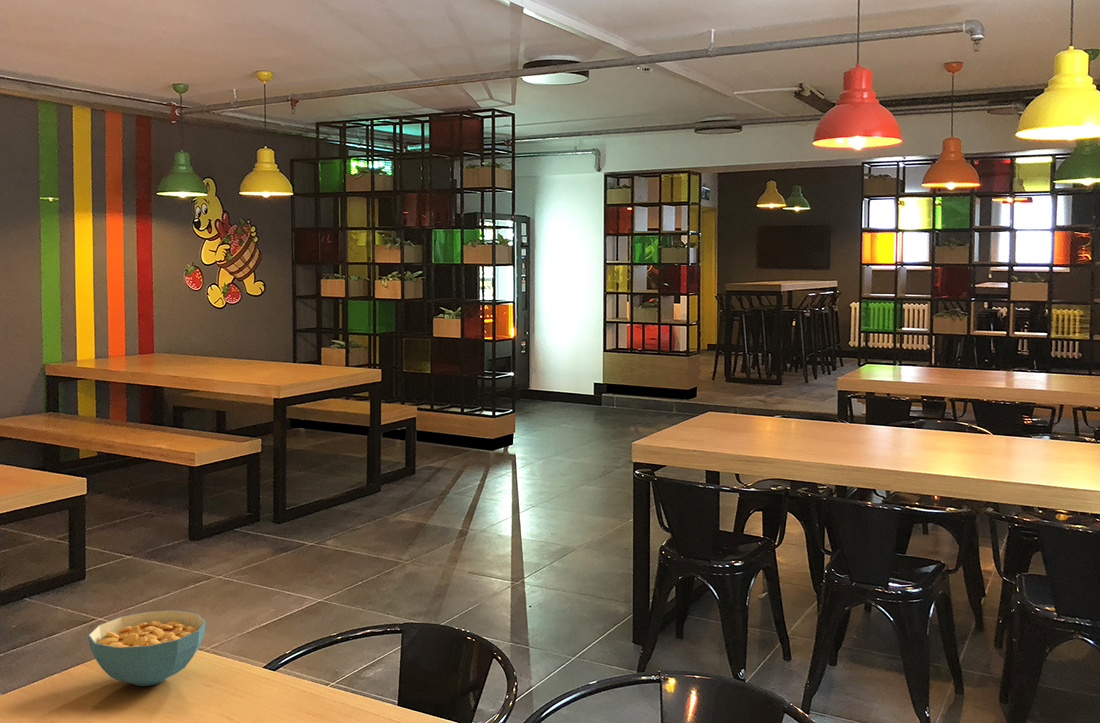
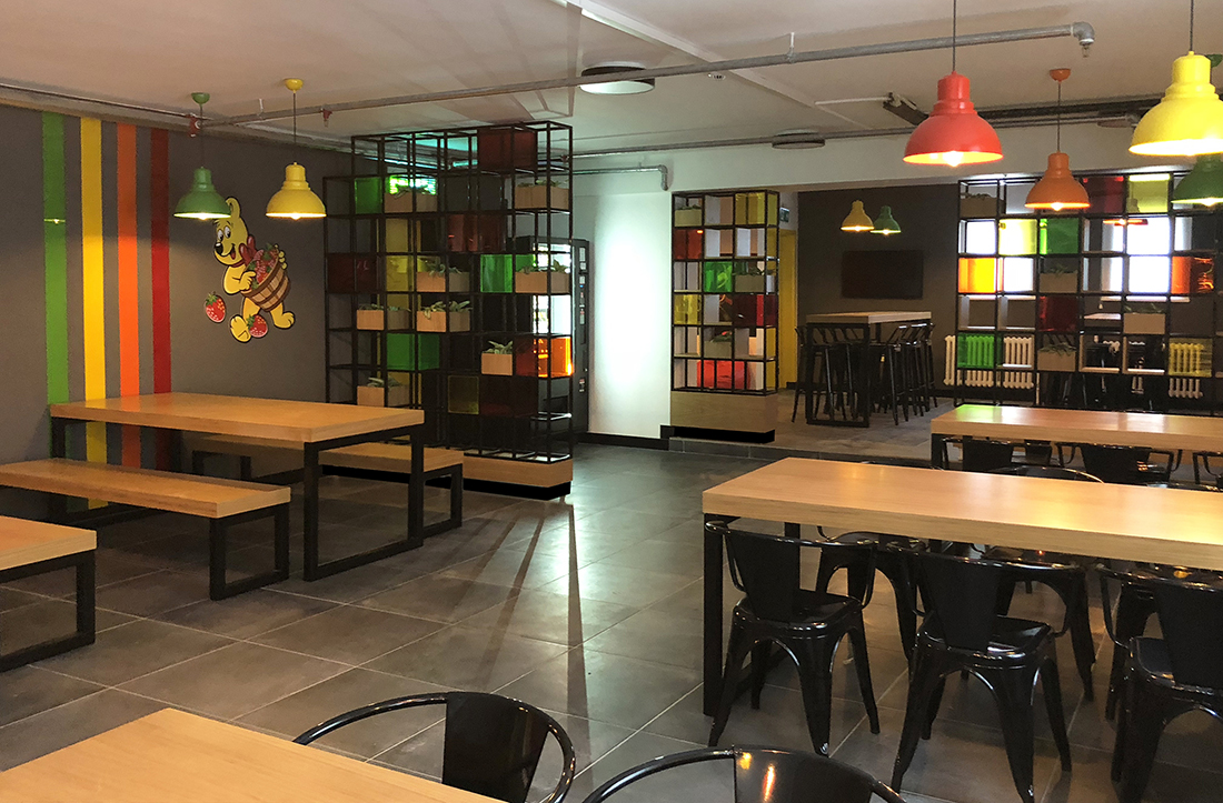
- cereal bowl [87,610,207,687]
